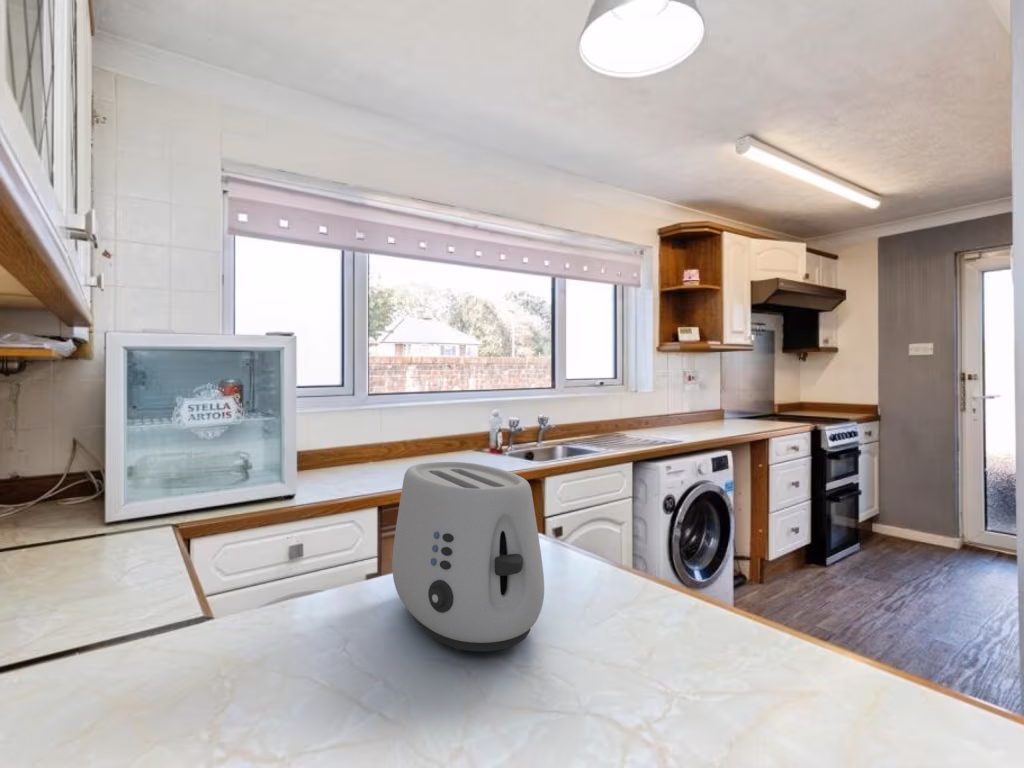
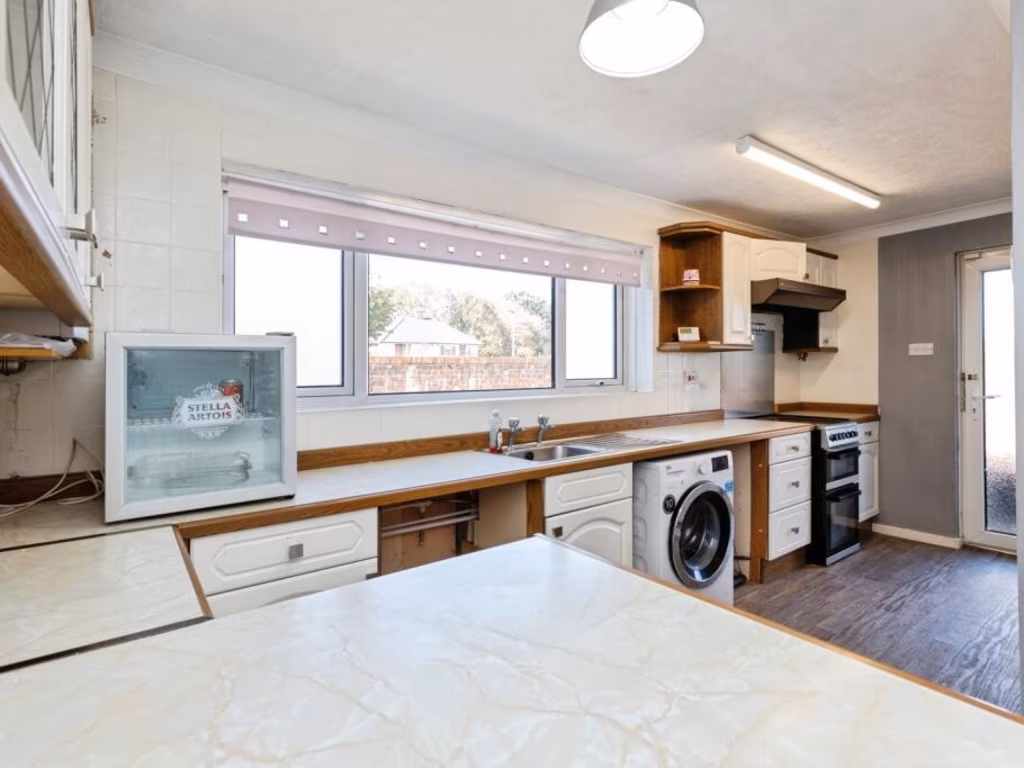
- toaster [391,461,545,653]
